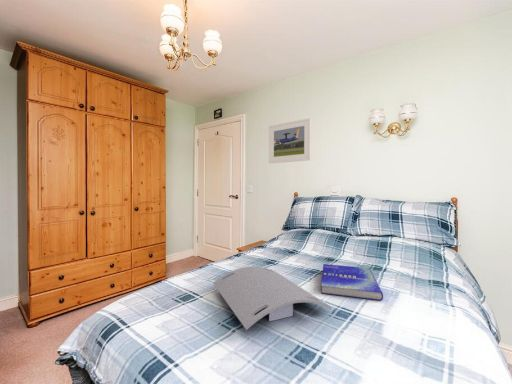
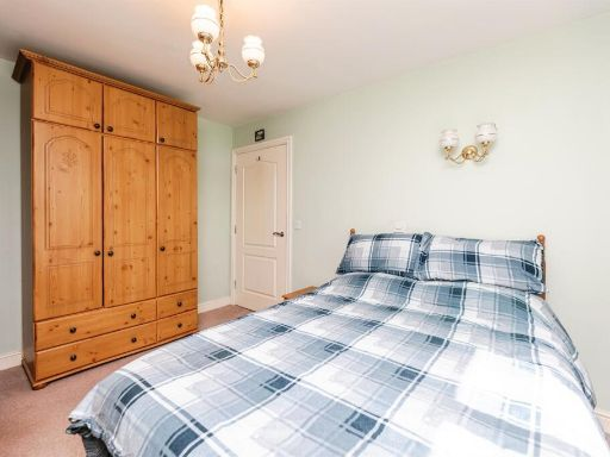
- book [320,263,384,301]
- serving tray [212,265,332,331]
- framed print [268,117,312,164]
